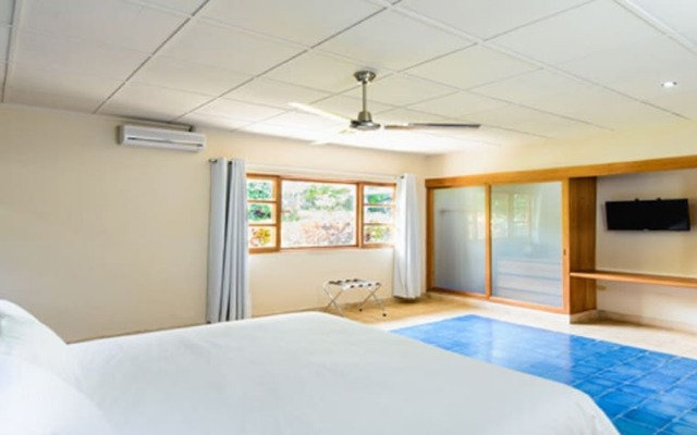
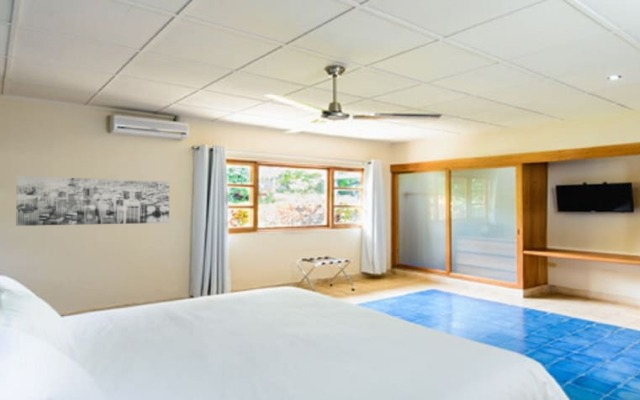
+ wall art [15,175,170,227]
